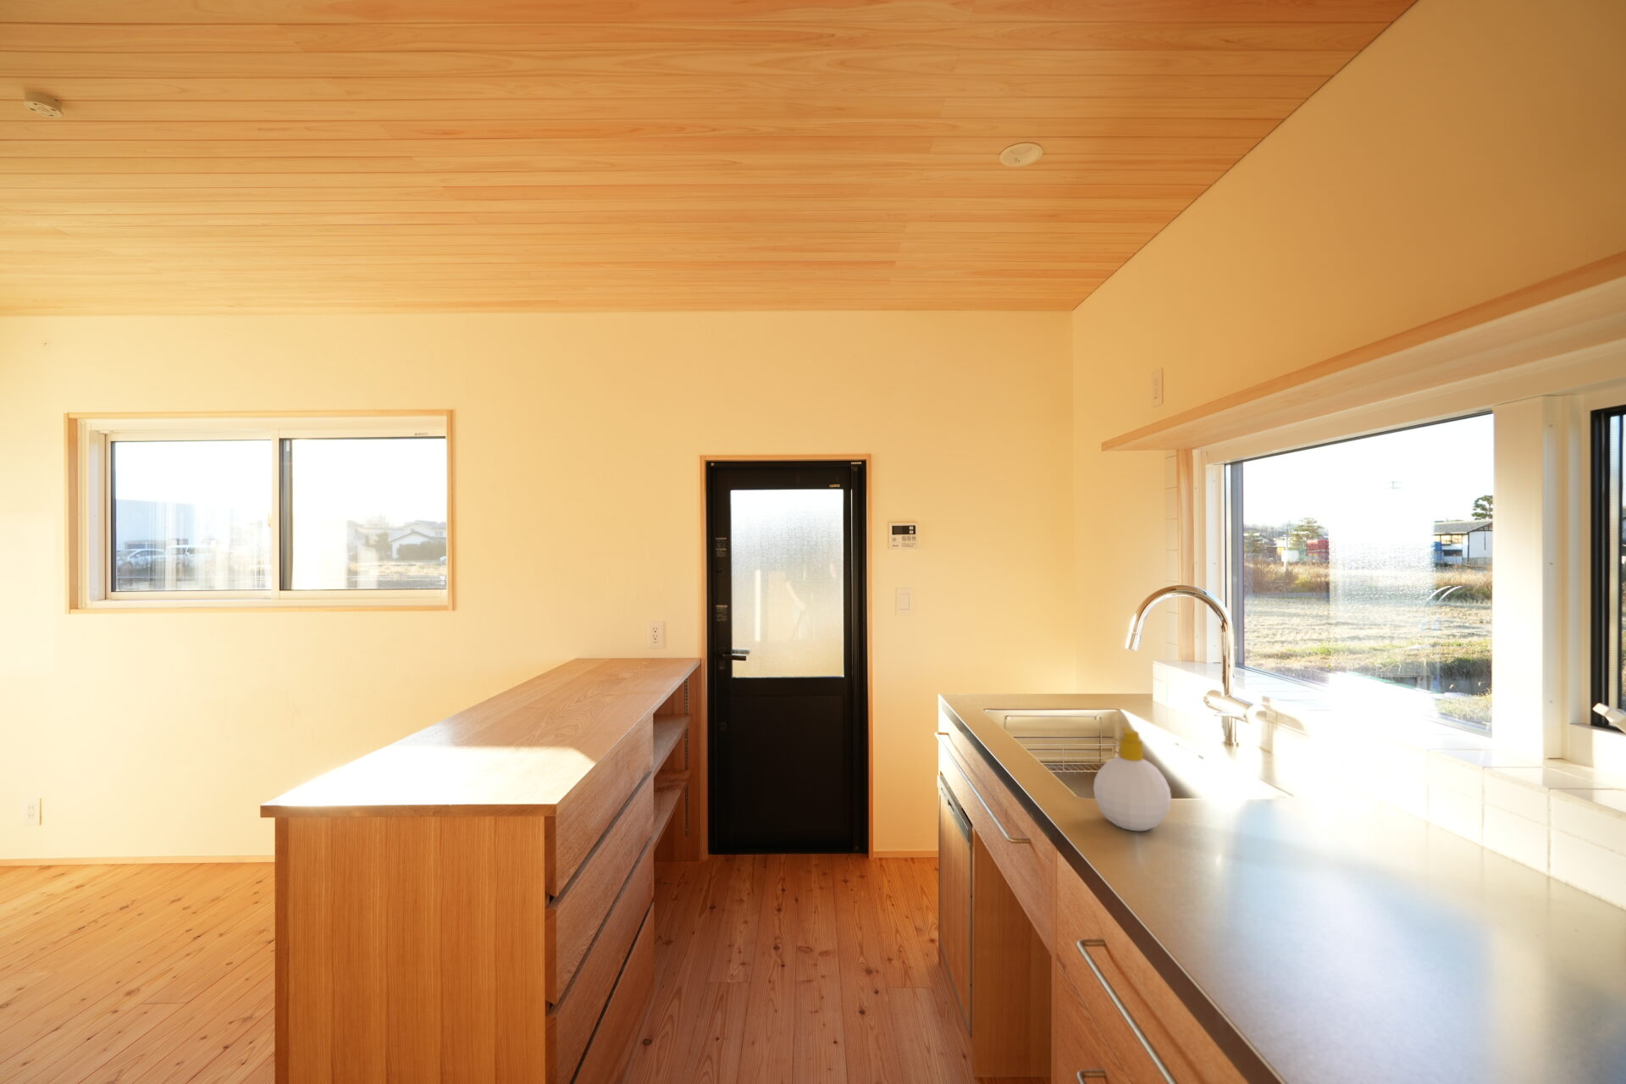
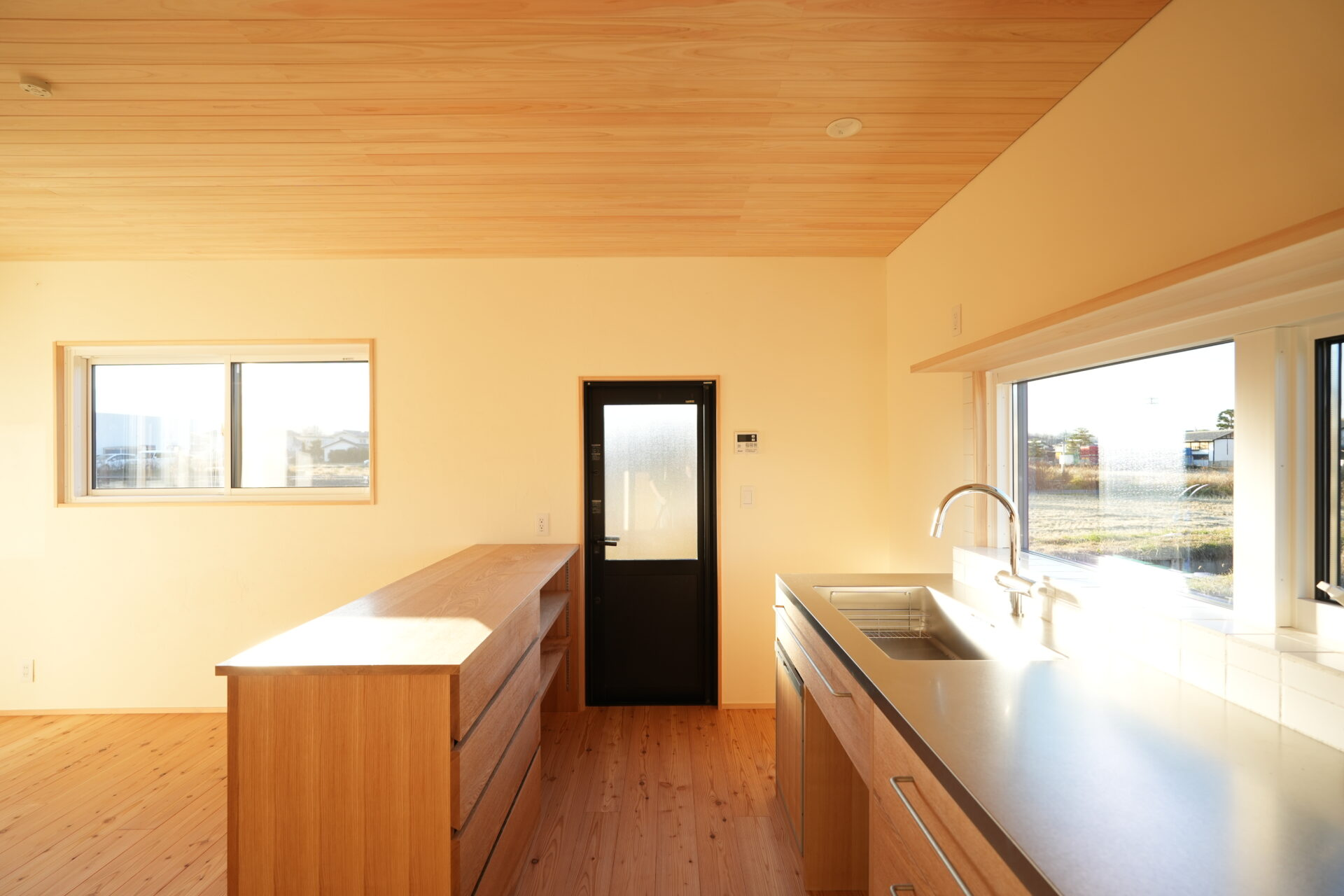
- soap bottle [1092,727,1172,831]
